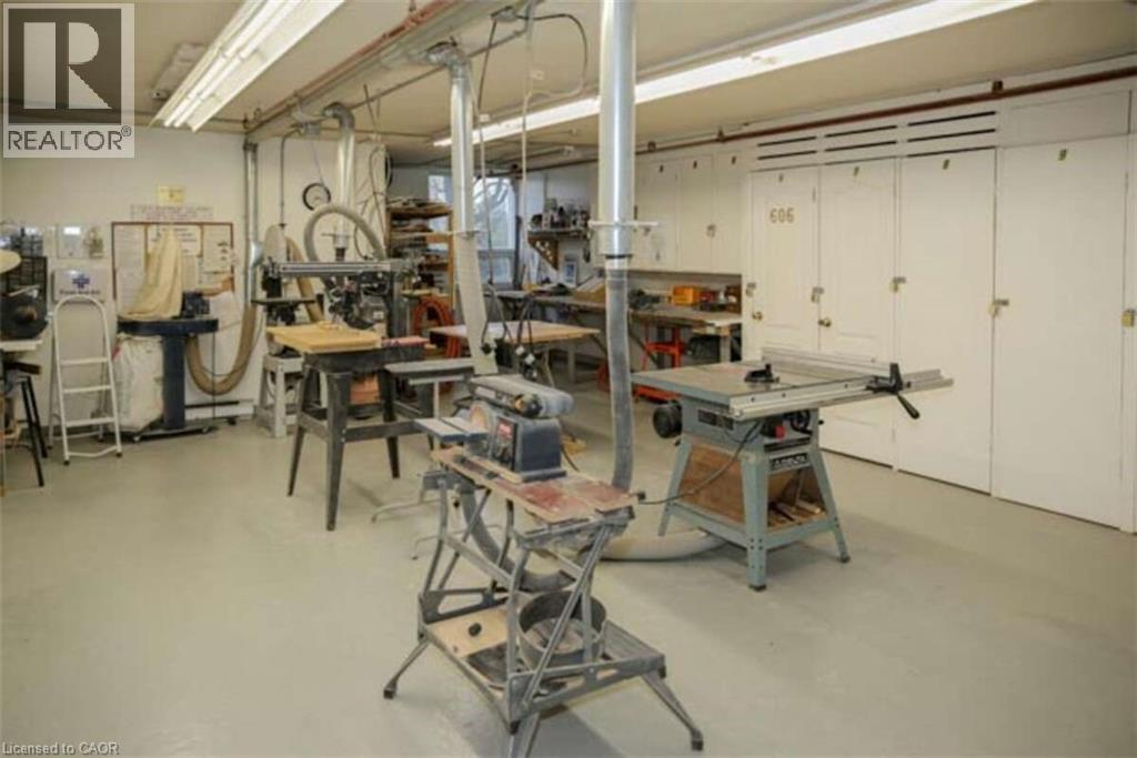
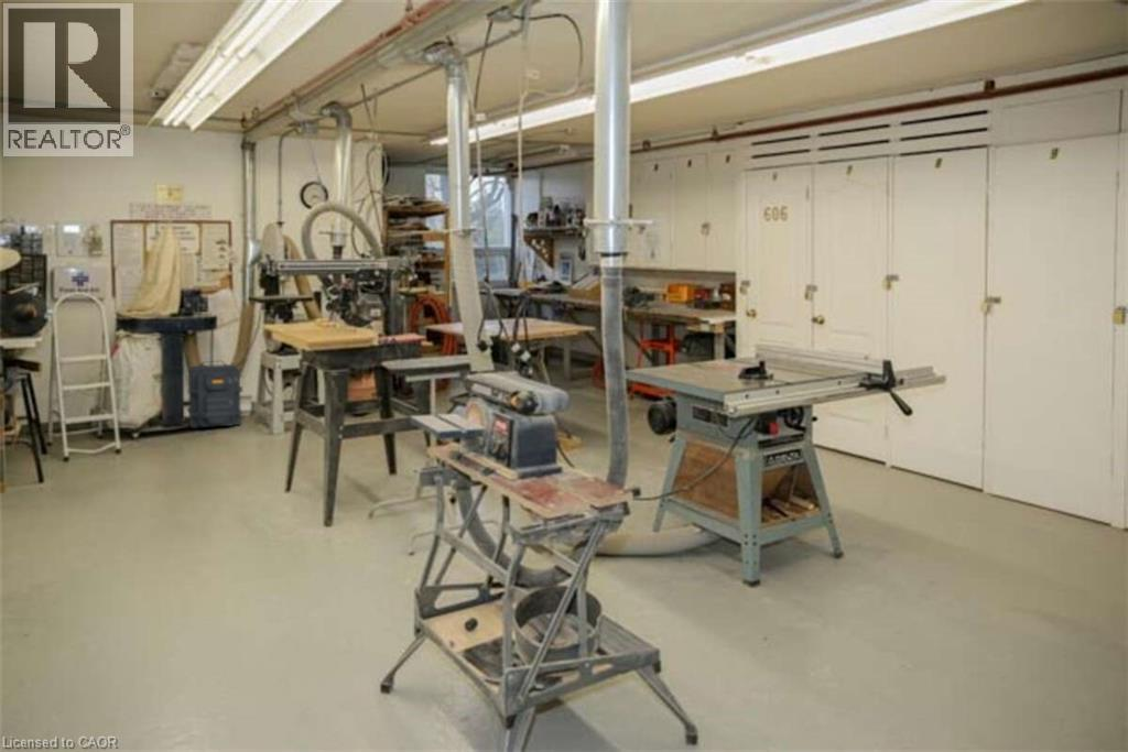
+ backpack [186,360,243,429]
